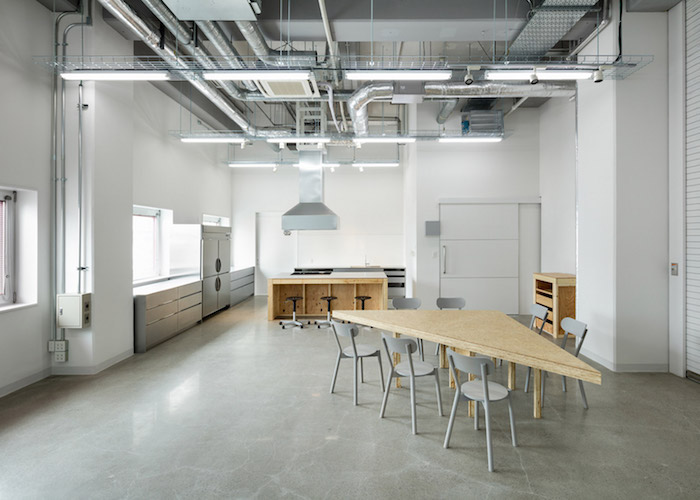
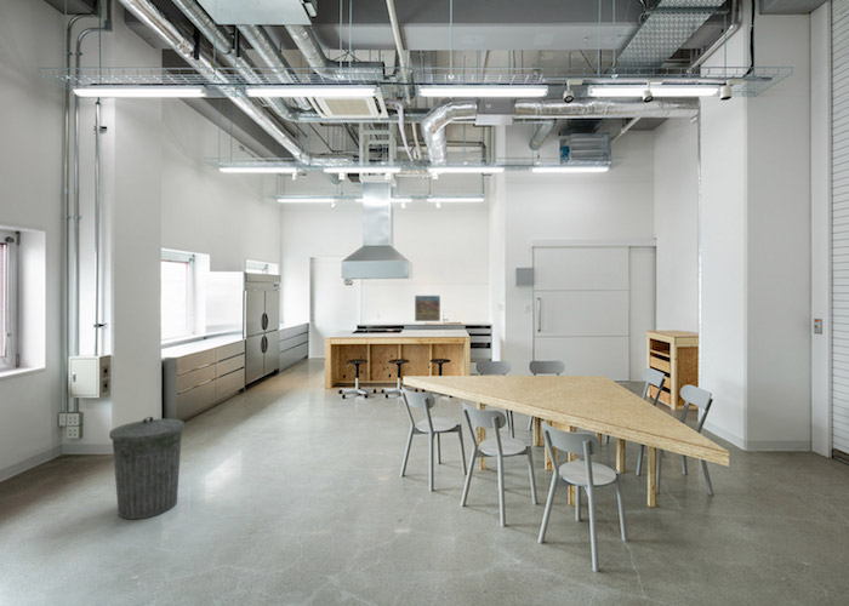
+ trash can [108,416,186,520]
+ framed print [414,295,441,322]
